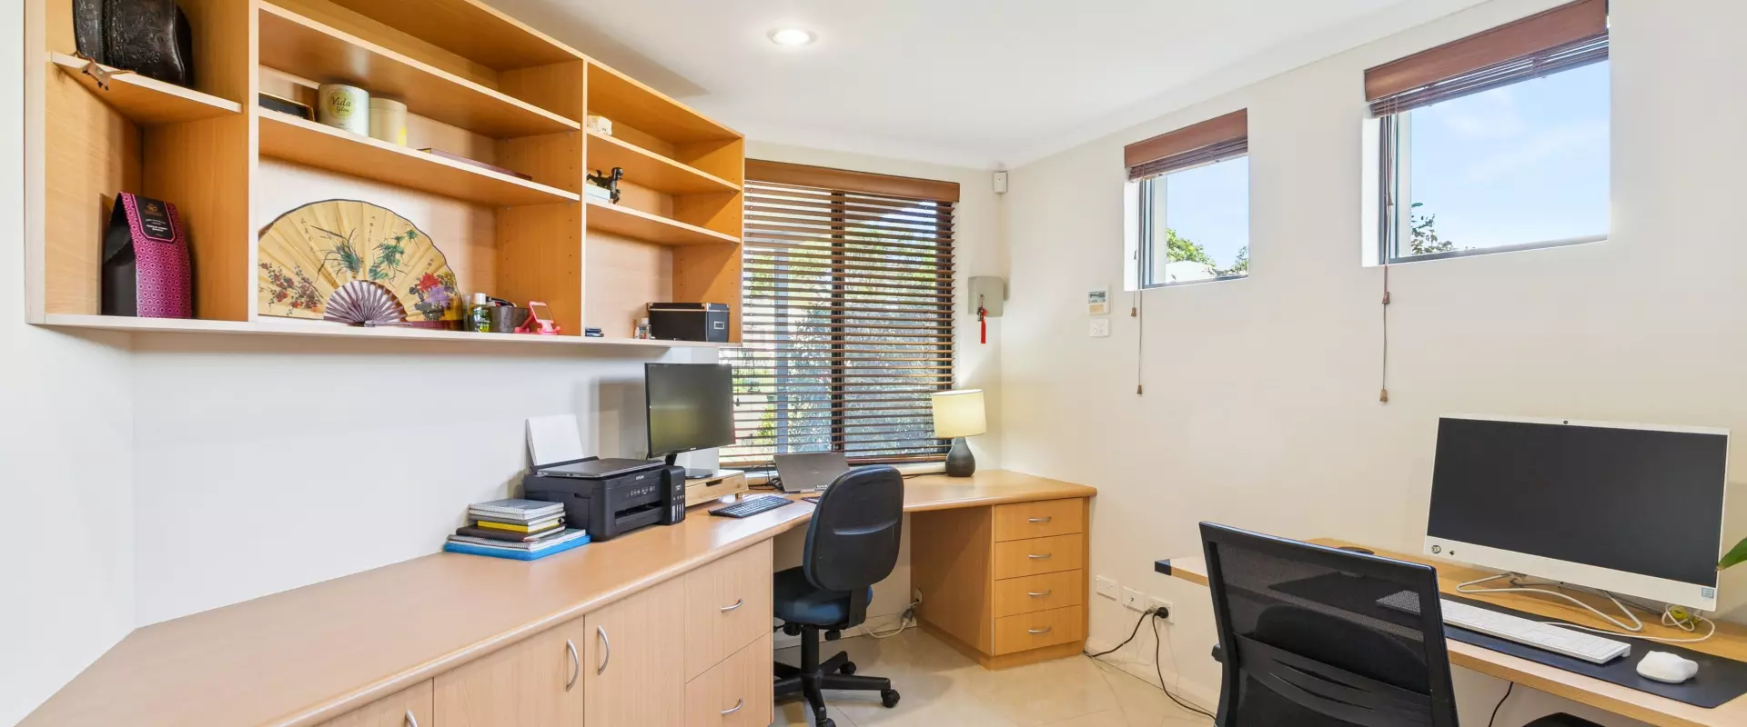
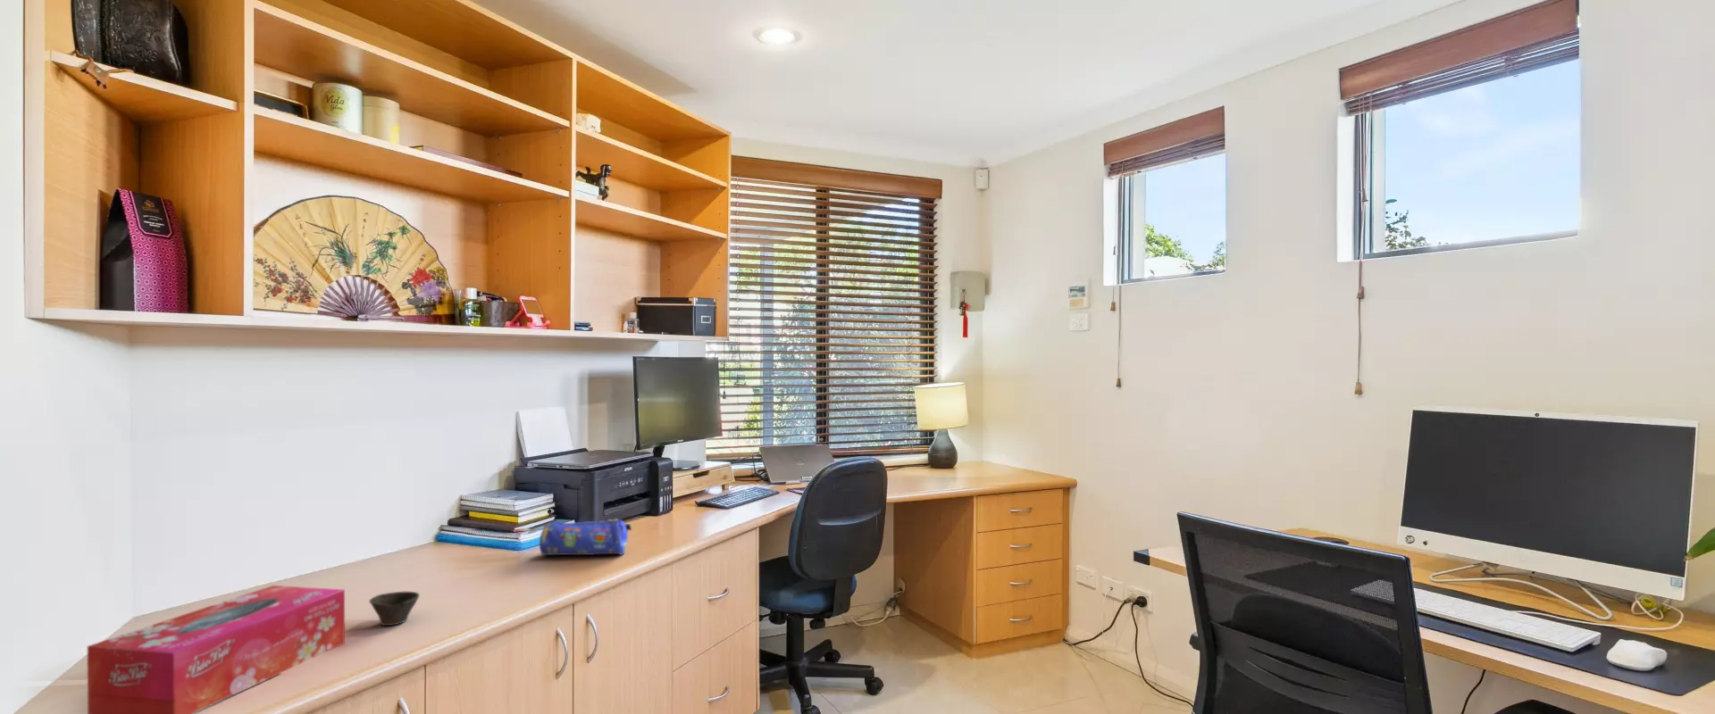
+ tissue box [86,585,346,714]
+ cup [368,590,421,627]
+ pencil case [538,517,632,557]
